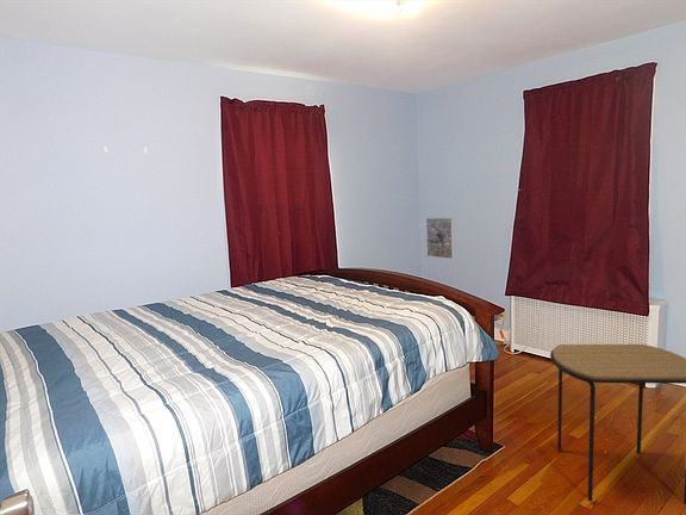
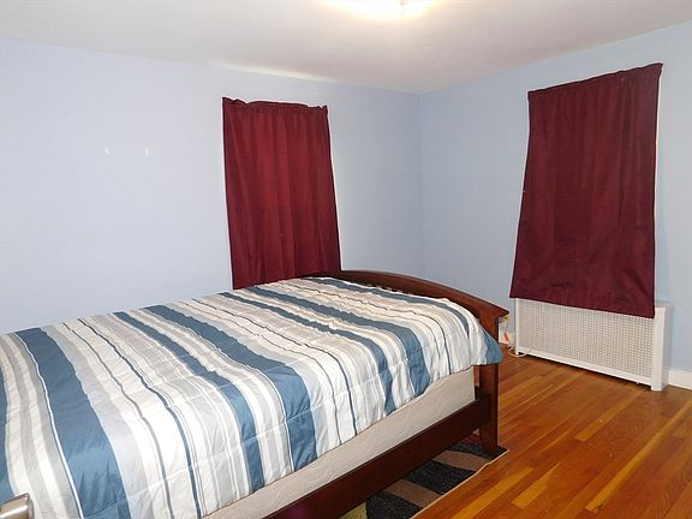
- side table [549,343,686,505]
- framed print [425,217,456,260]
